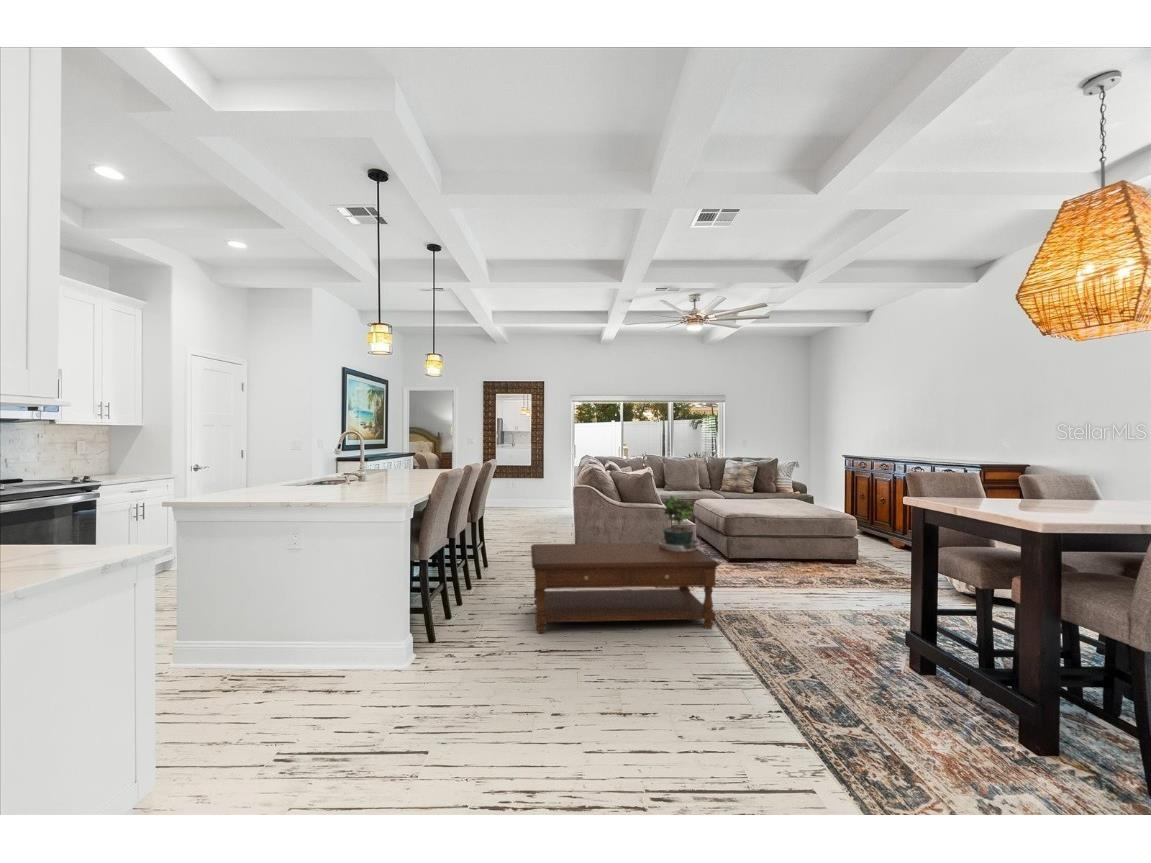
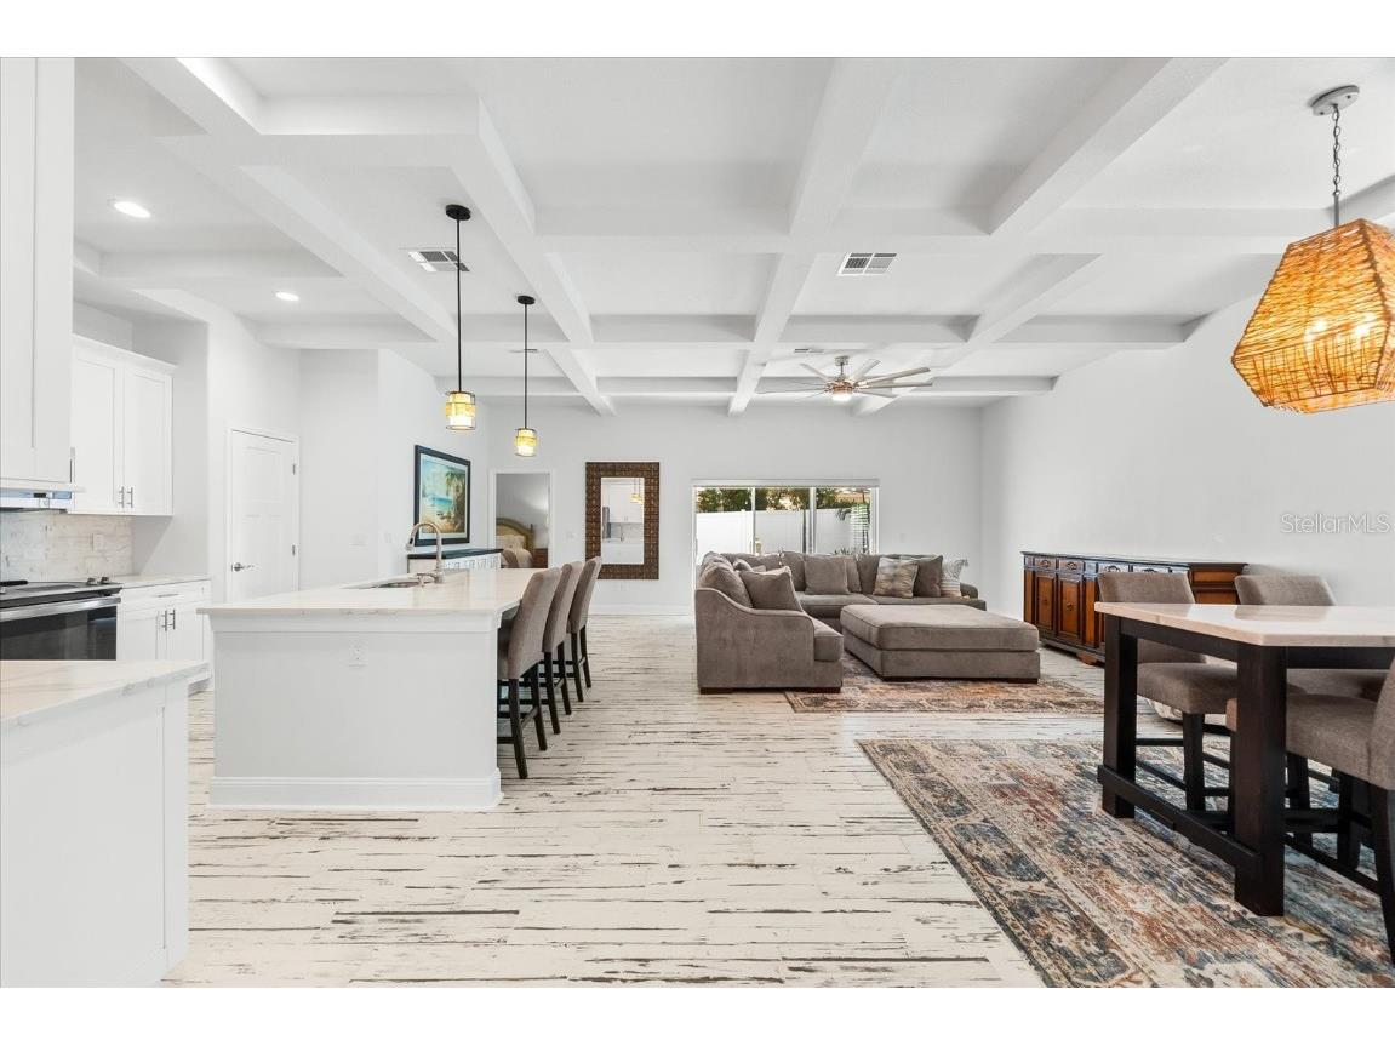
- coffee table [530,542,721,634]
- potted plant [657,494,700,552]
